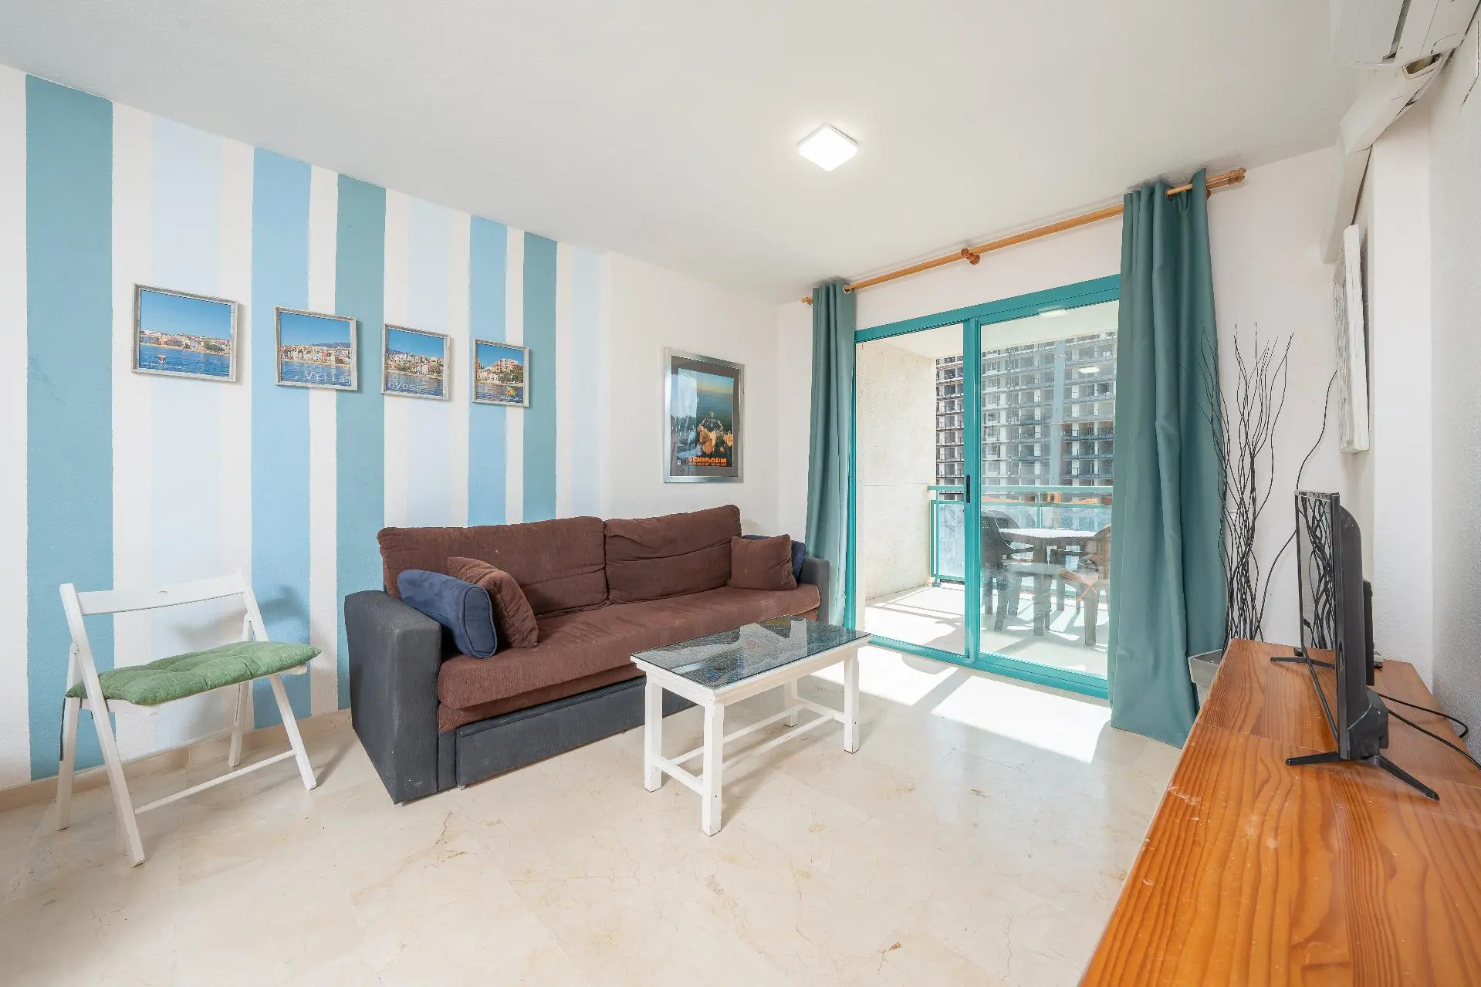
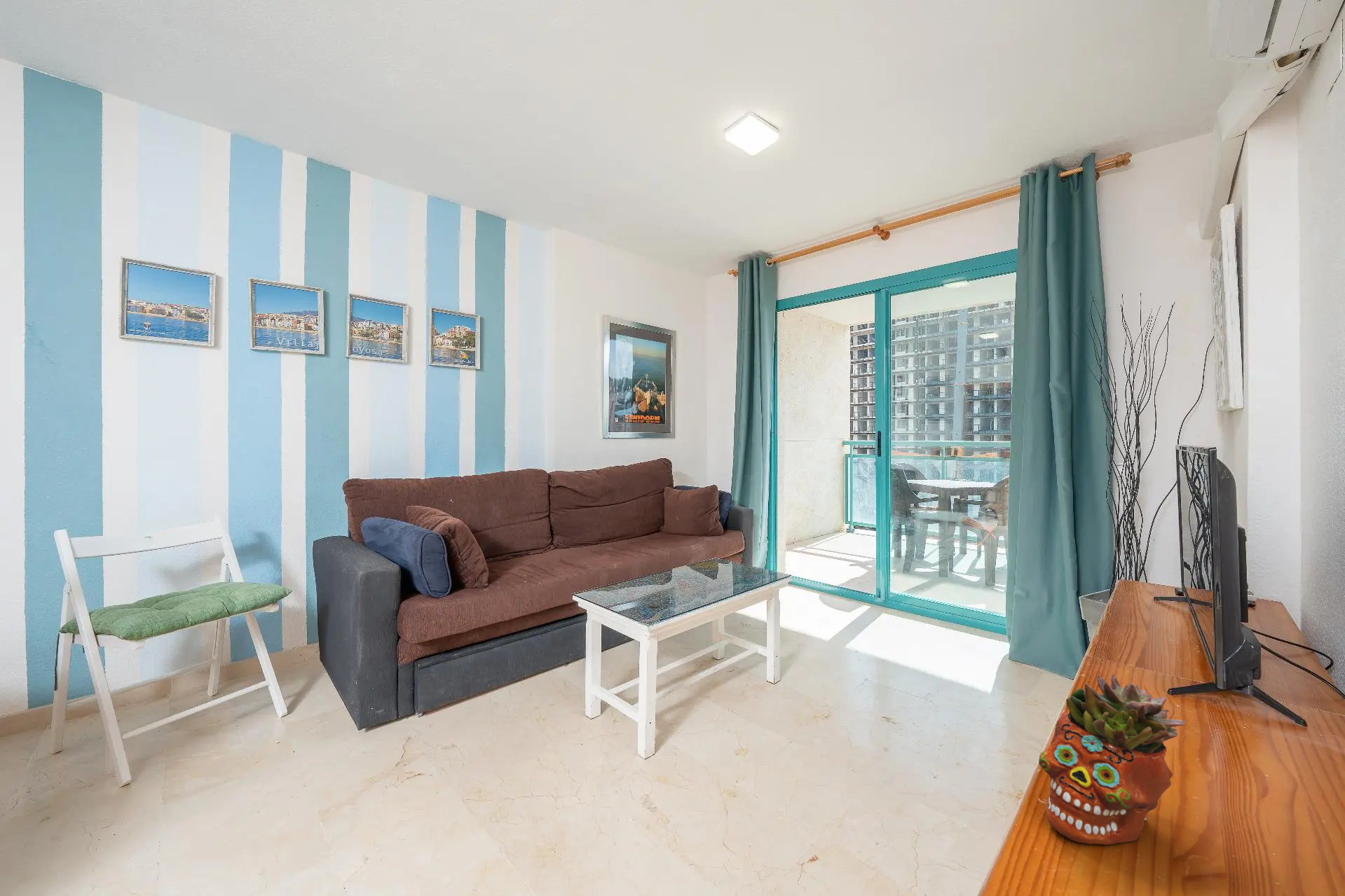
+ succulent planter [1038,674,1186,846]
